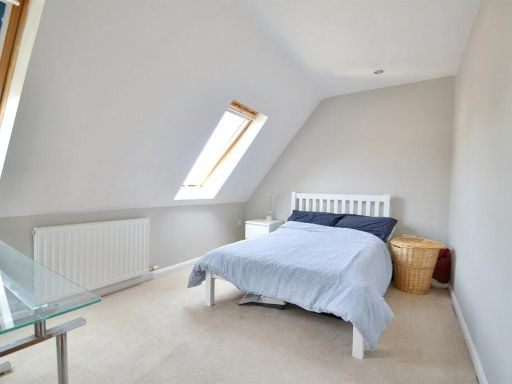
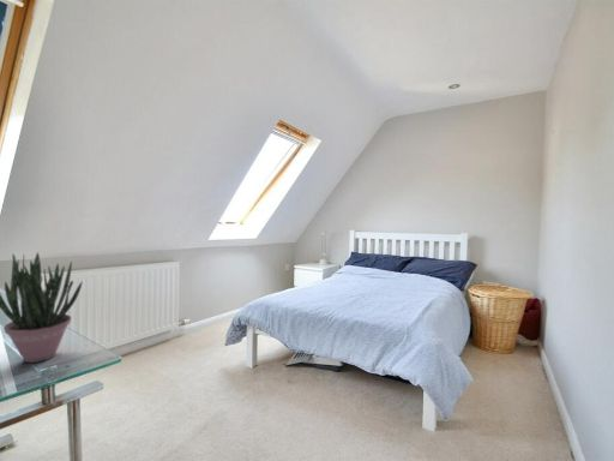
+ potted plant [0,251,84,364]
